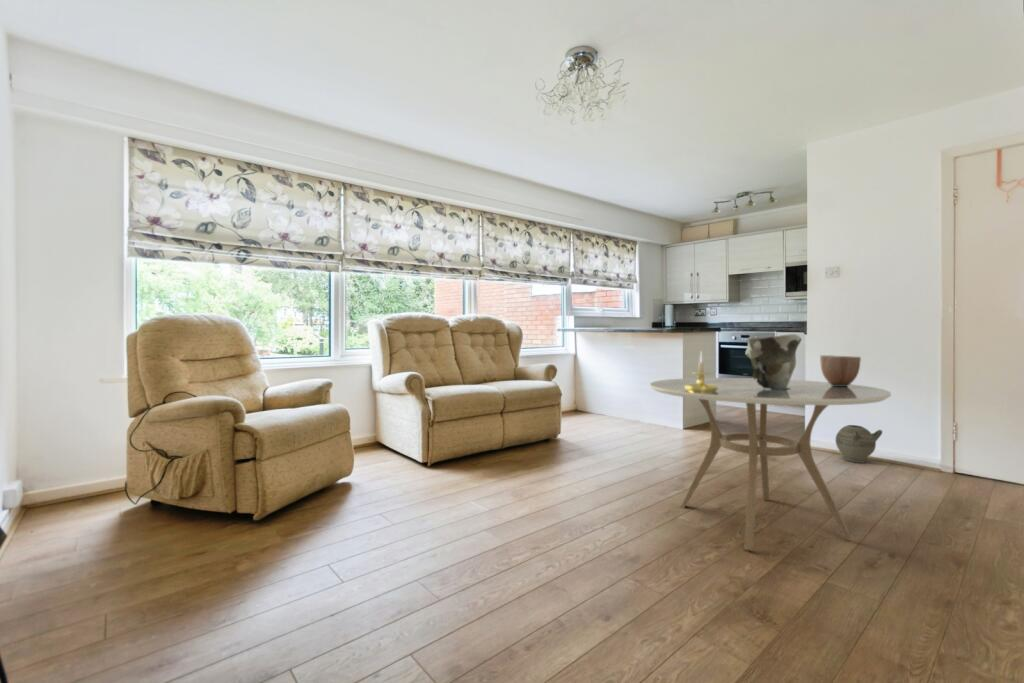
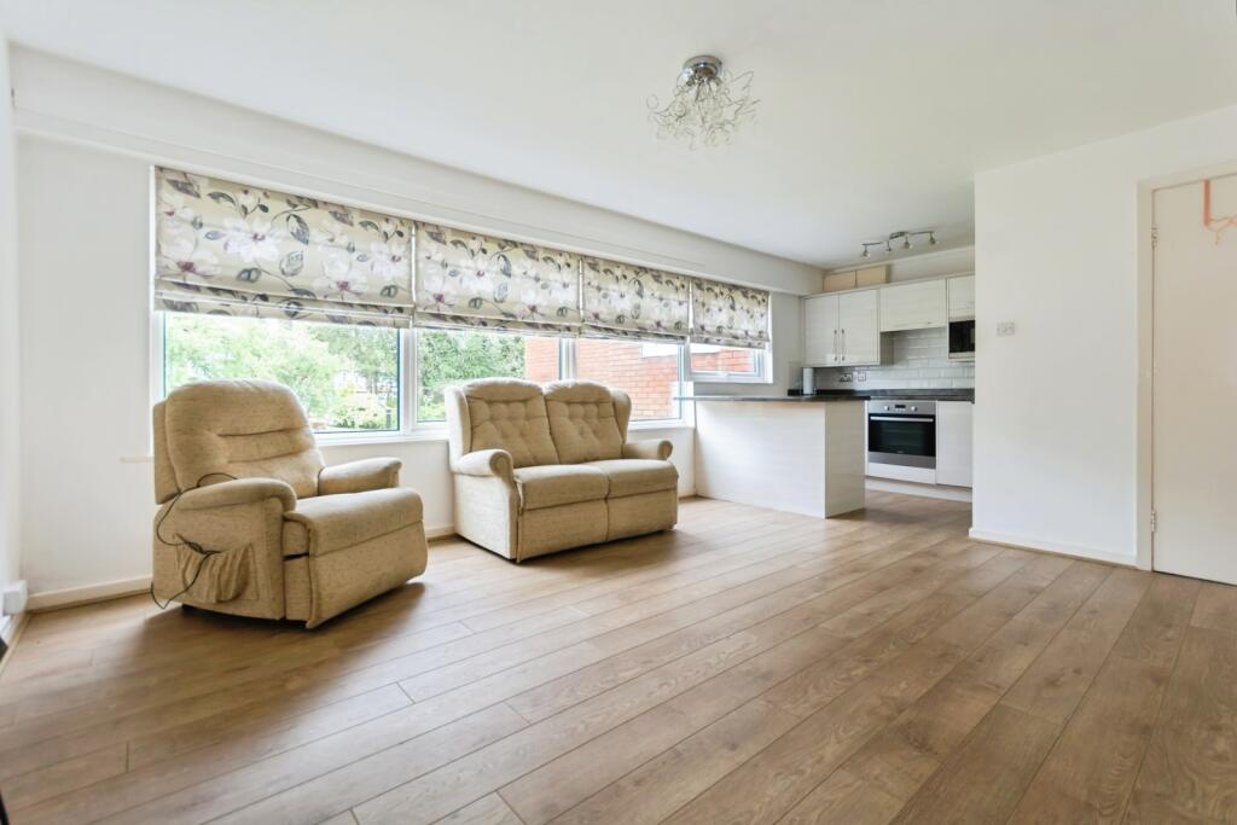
- decorative bowl [819,354,862,386]
- ceramic jug [835,424,883,464]
- candle holder [684,351,719,392]
- dining table [649,377,892,552]
- vase [744,333,803,390]
